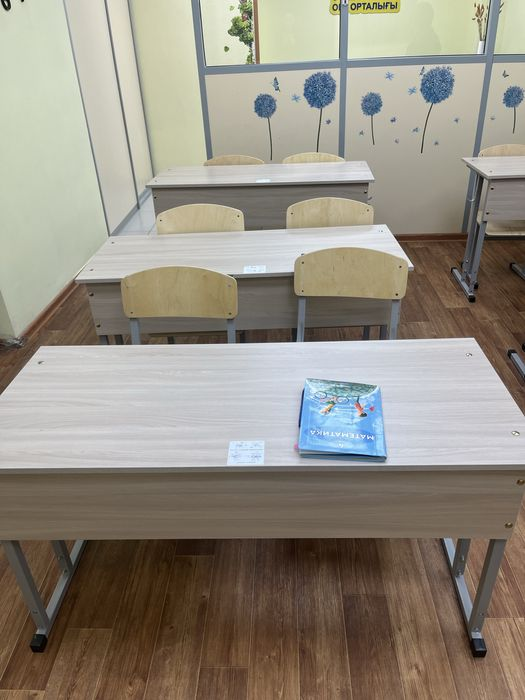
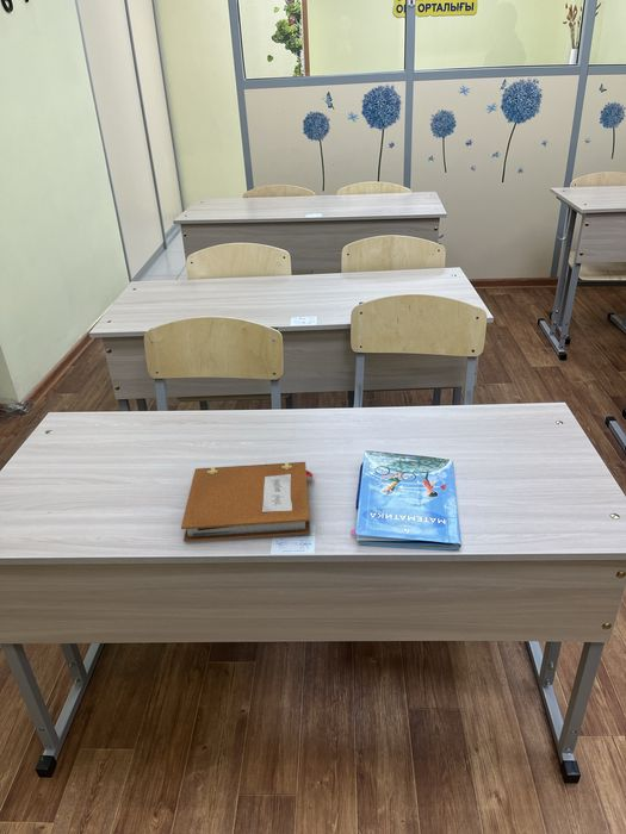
+ notebook [180,461,315,543]
